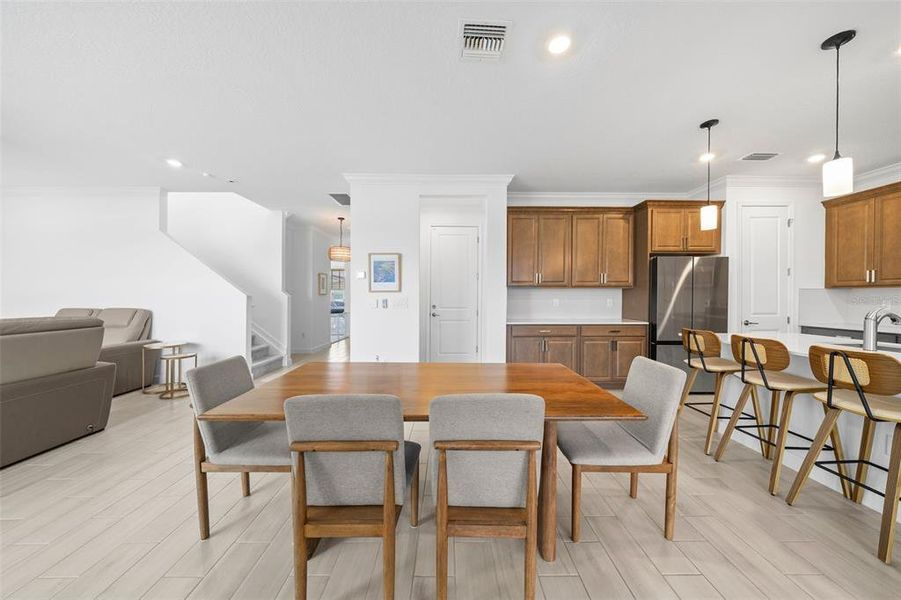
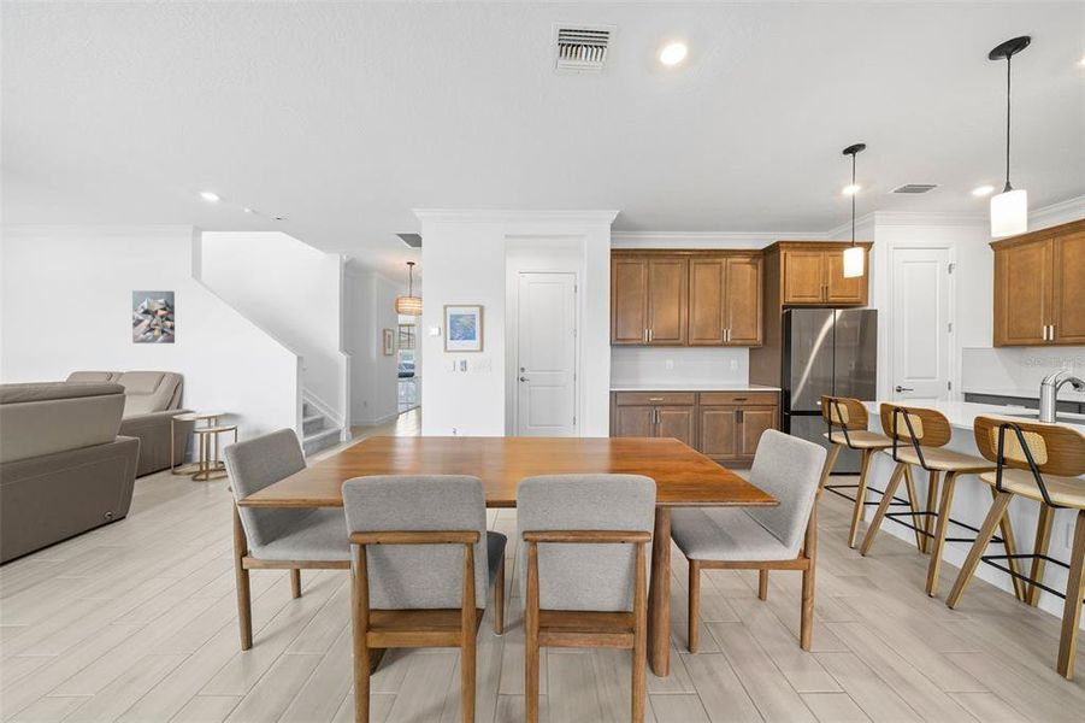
+ wall art [131,289,176,345]
